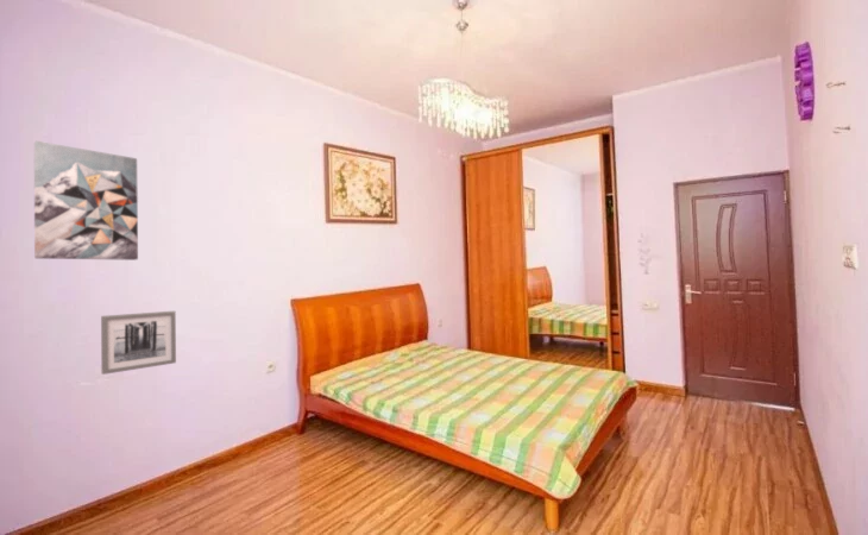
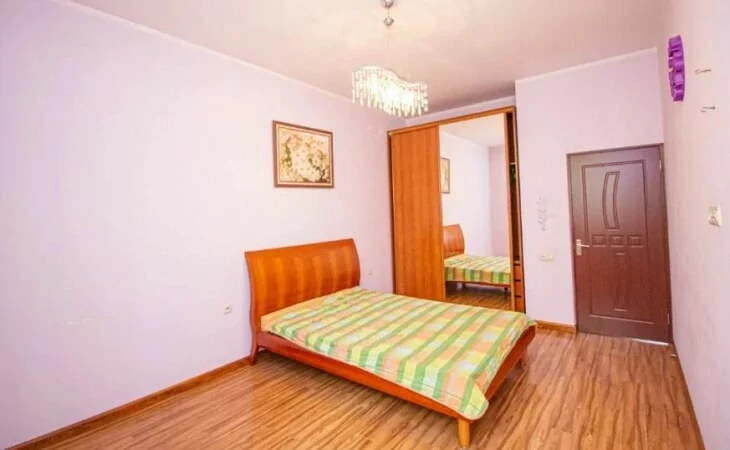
- wall art [100,310,177,376]
- wall art [33,140,139,262]
